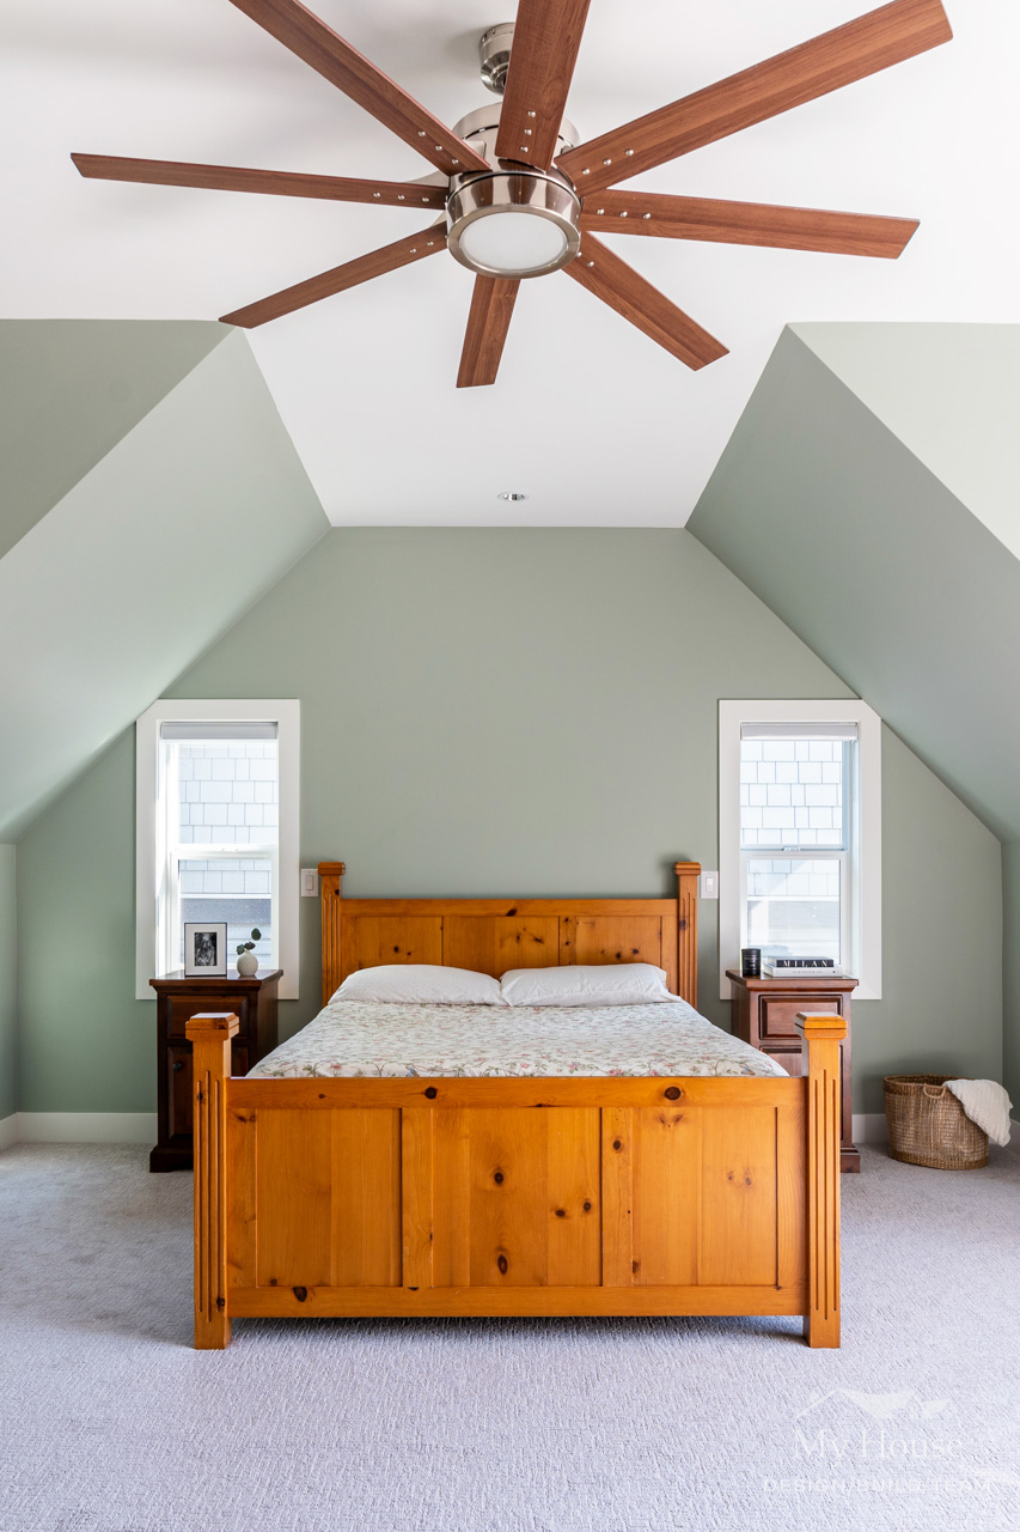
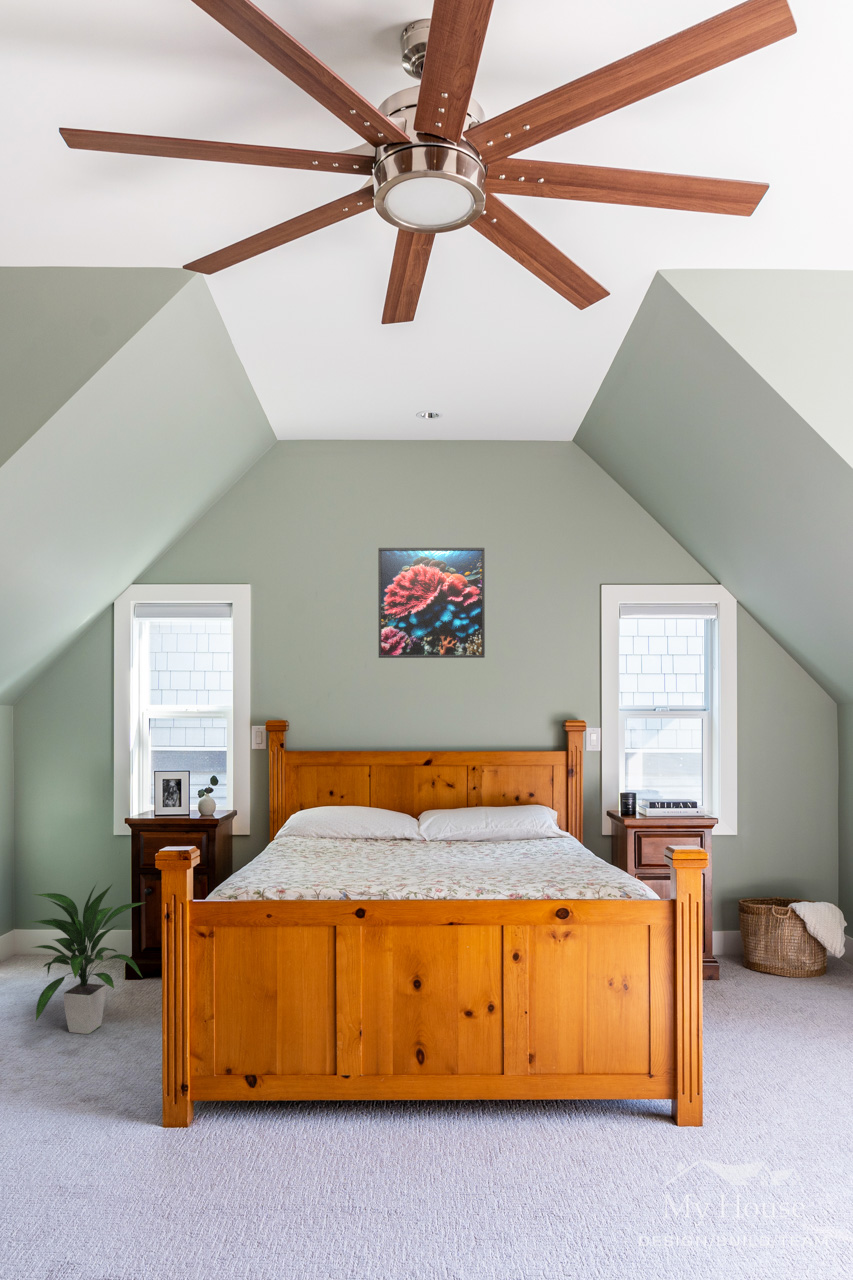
+ indoor plant [28,878,147,1035]
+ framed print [377,547,486,659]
